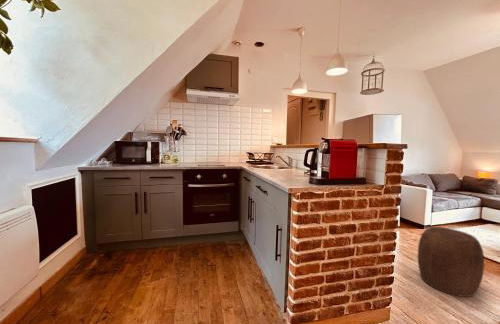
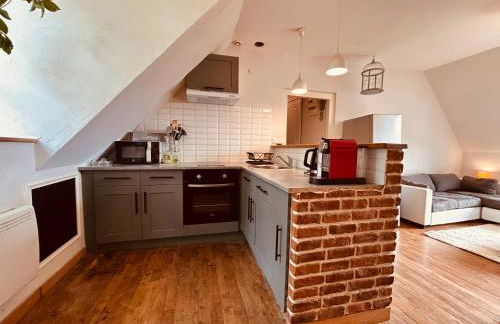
- stool [417,226,485,298]
